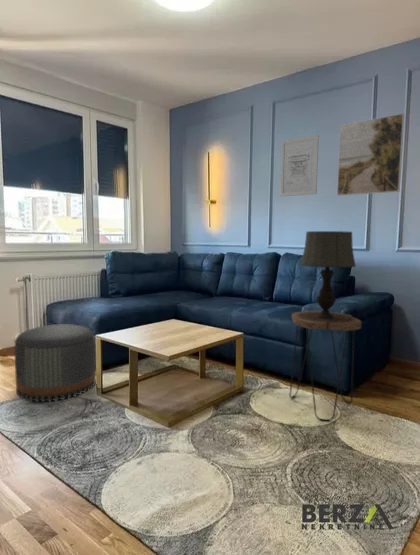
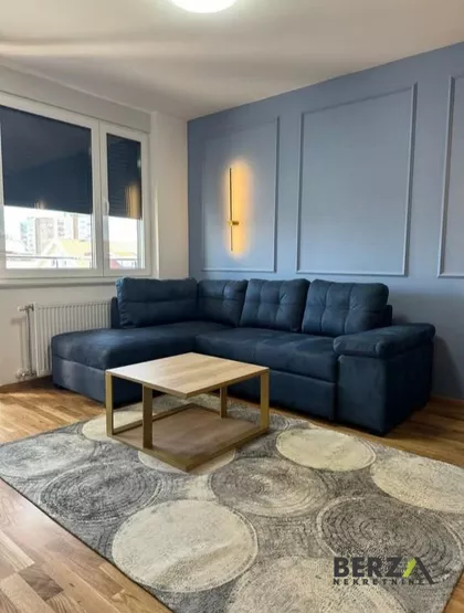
- wall art [279,134,320,197]
- pouf [13,323,97,403]
- side table [289,310,362,422]
- table lamp [299,230,357,319]
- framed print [336,112,405,197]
